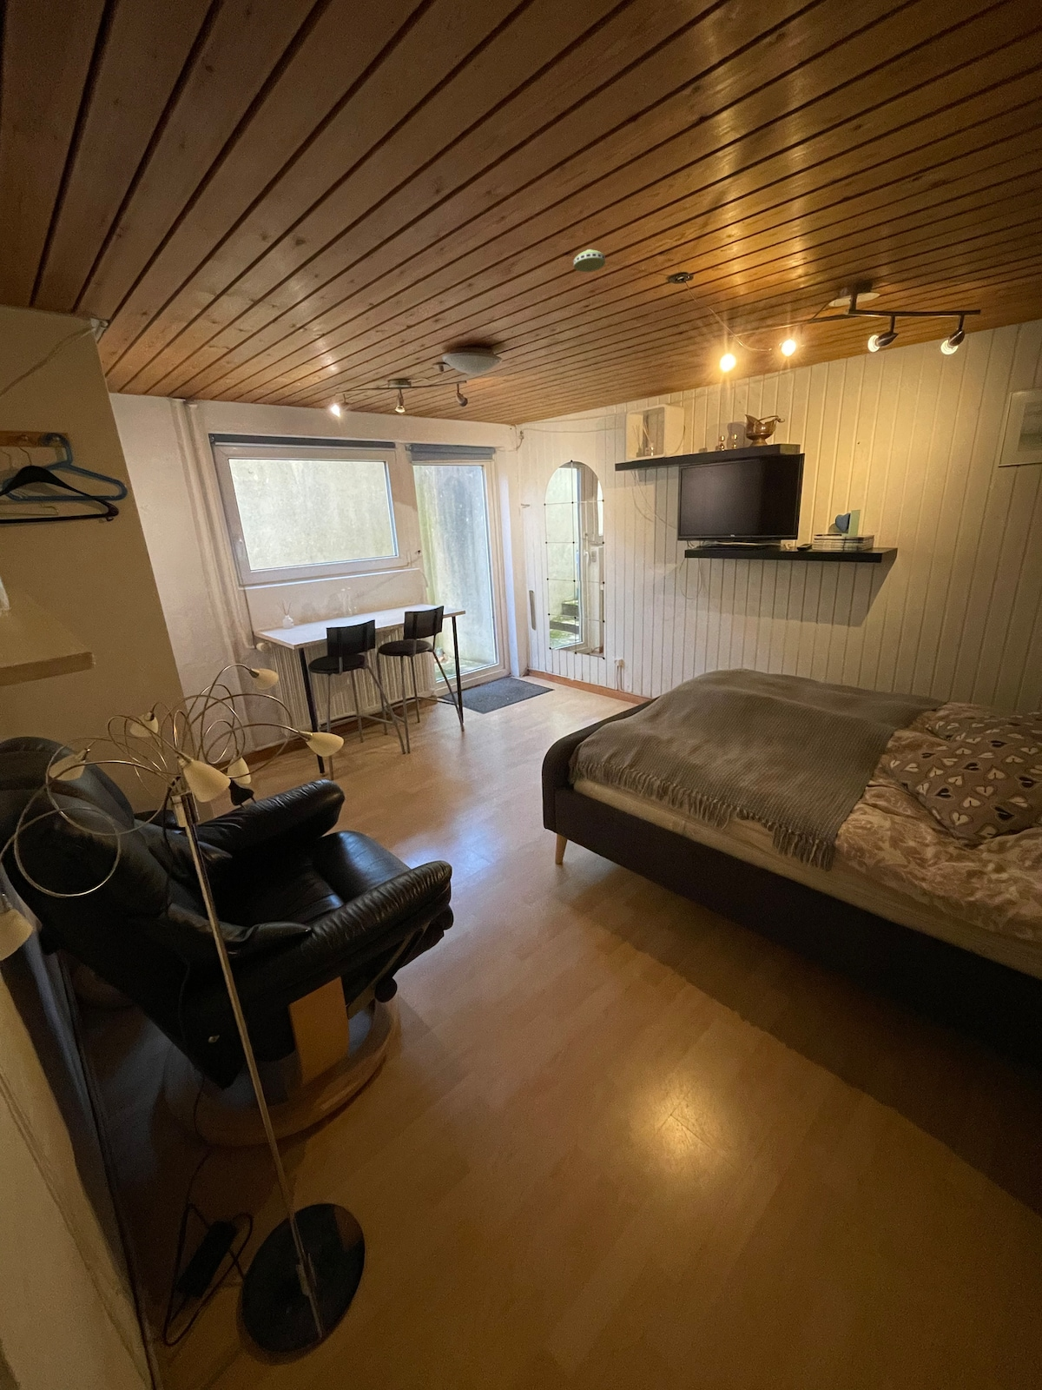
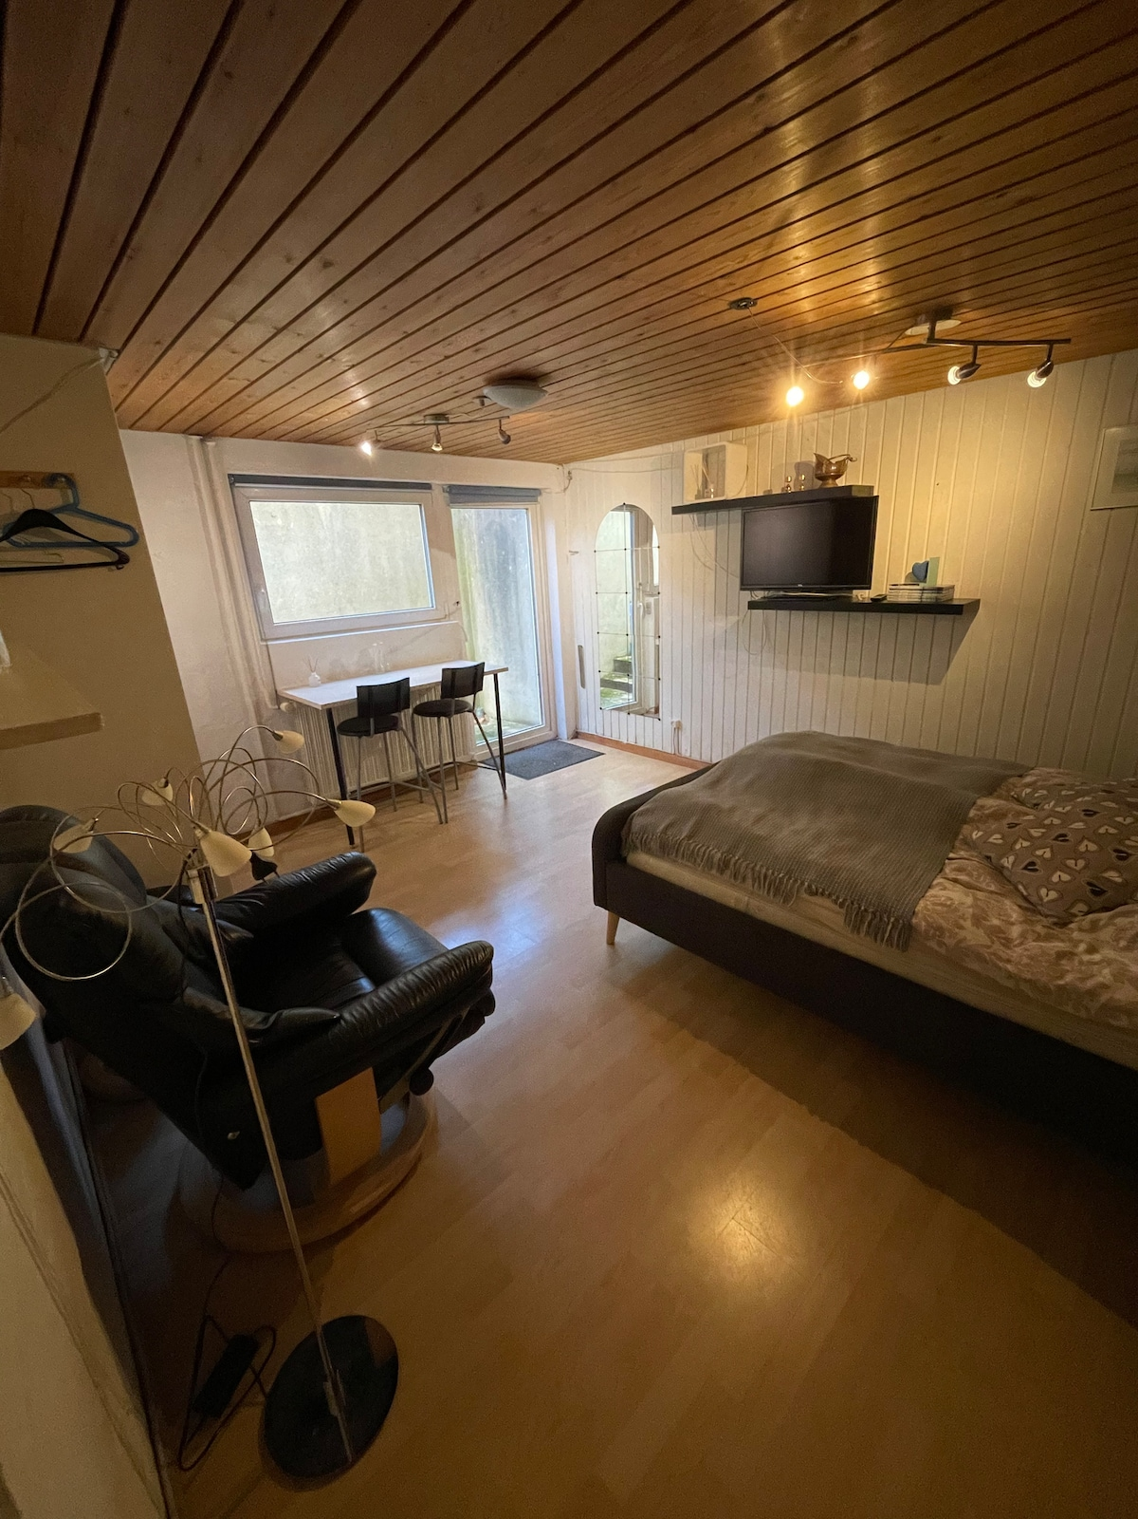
- smoke detector [574,248,606,273]
